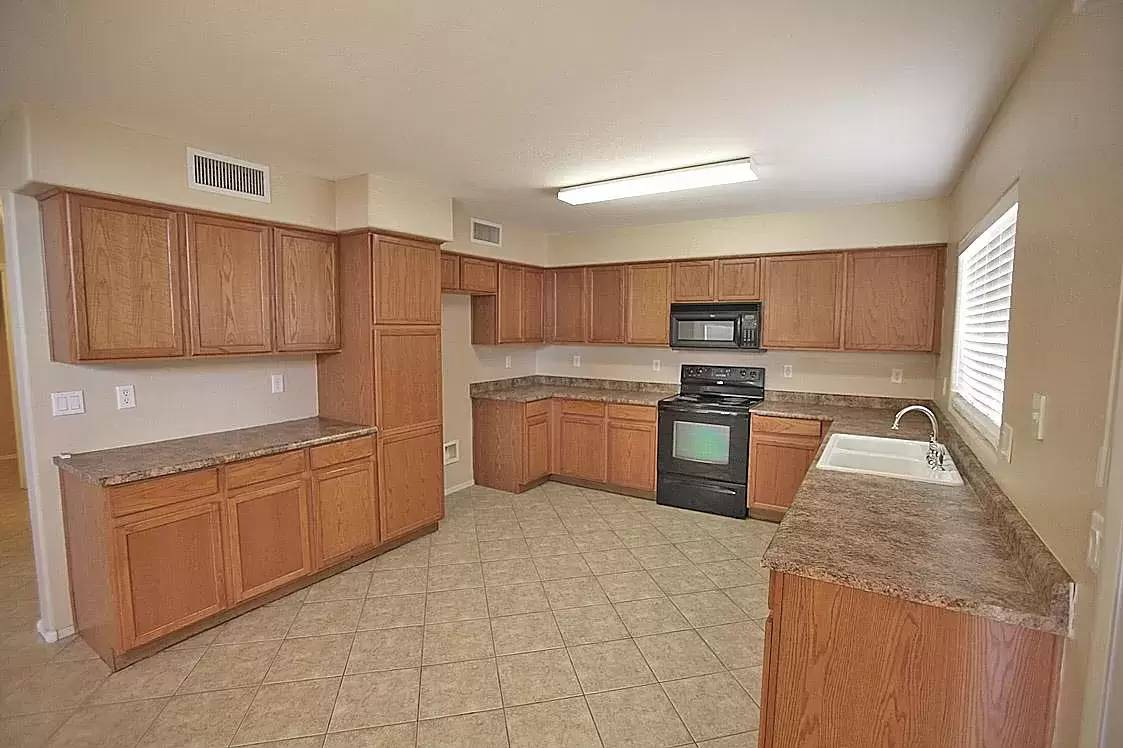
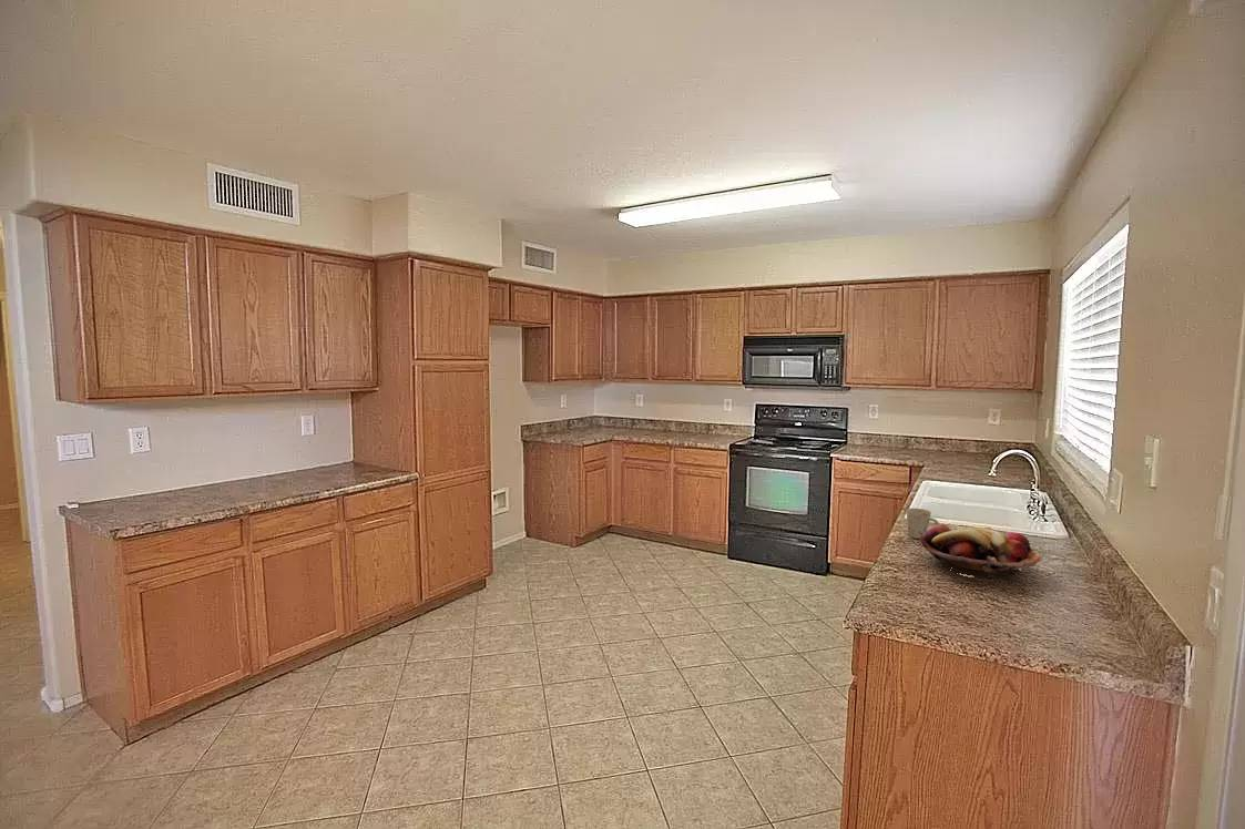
+ mug [906,508,940,540]
+ fruit basket [918,524,1042,577]
